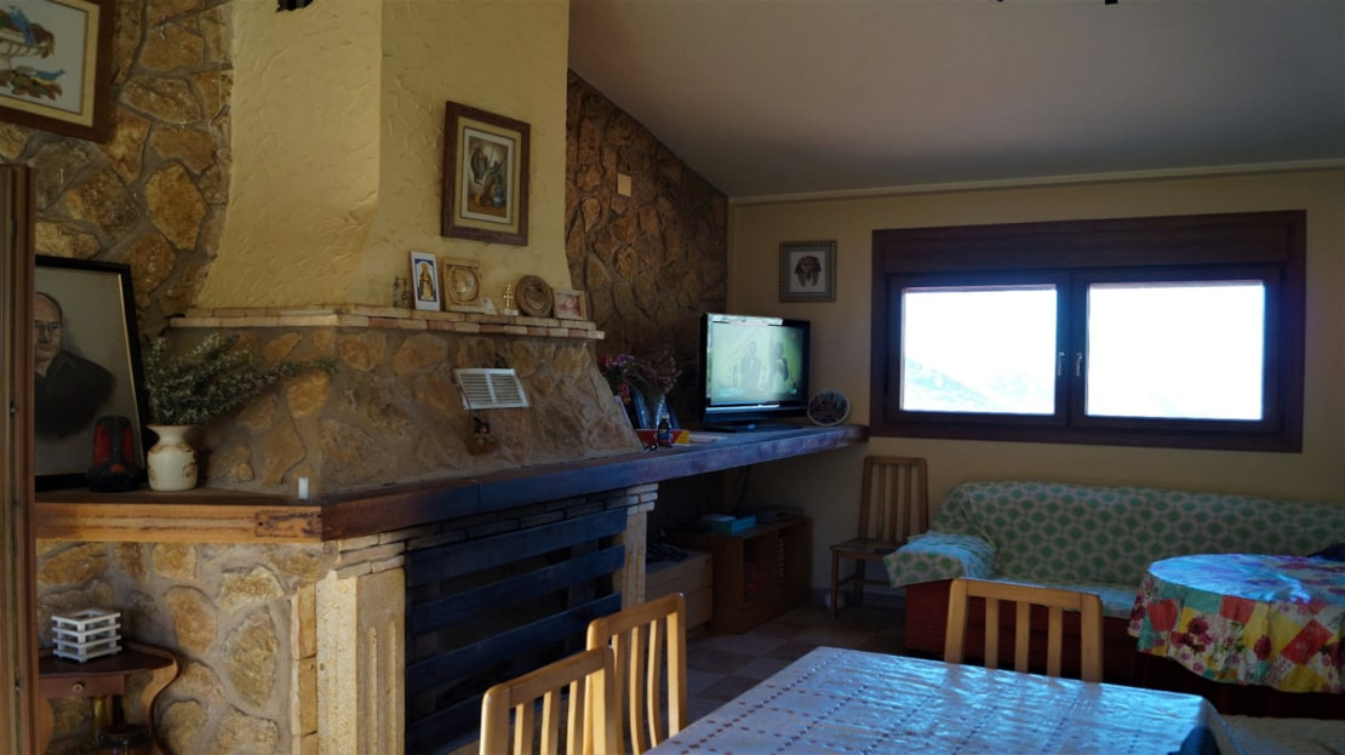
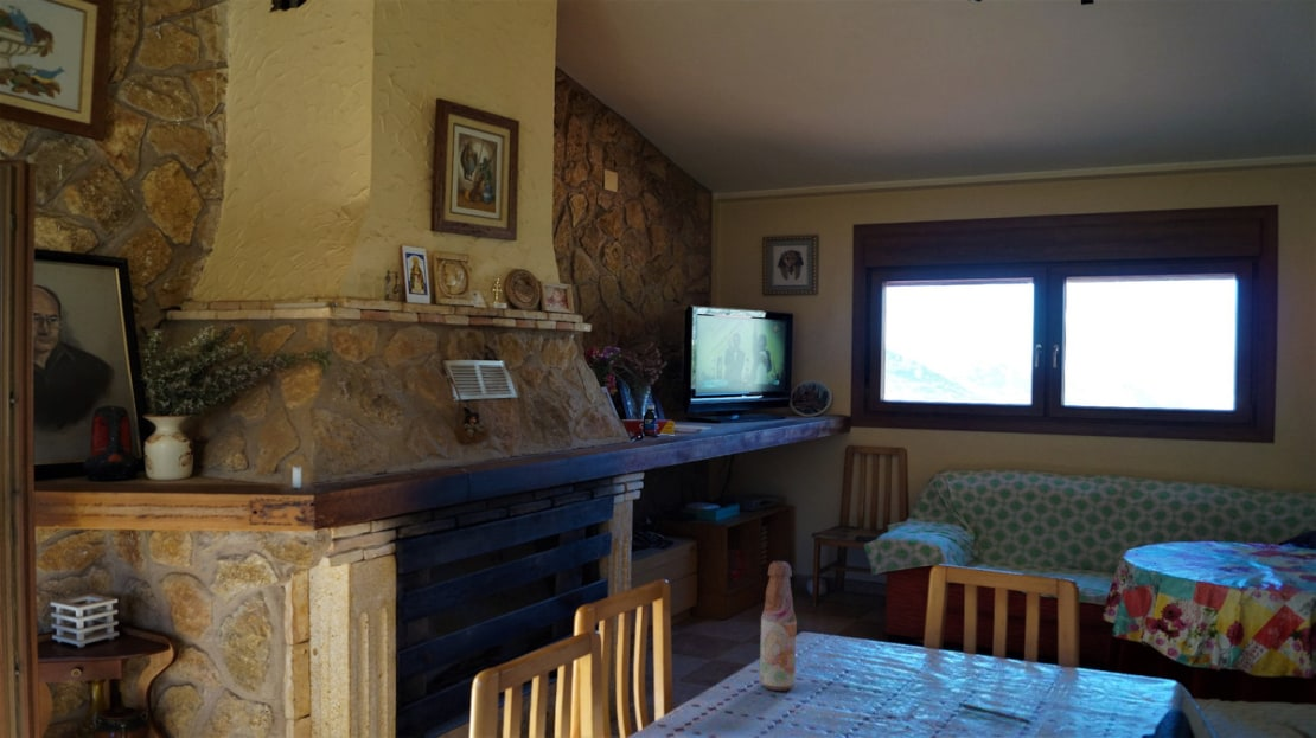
+ bottle [759,560,798,692]
+ pen [958,701,1033,725]
